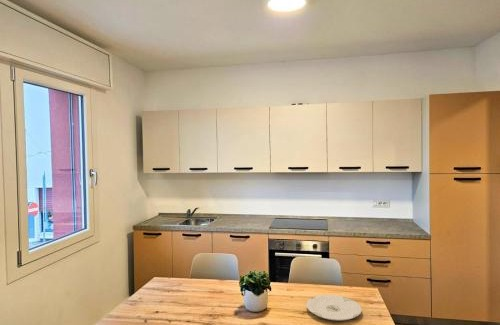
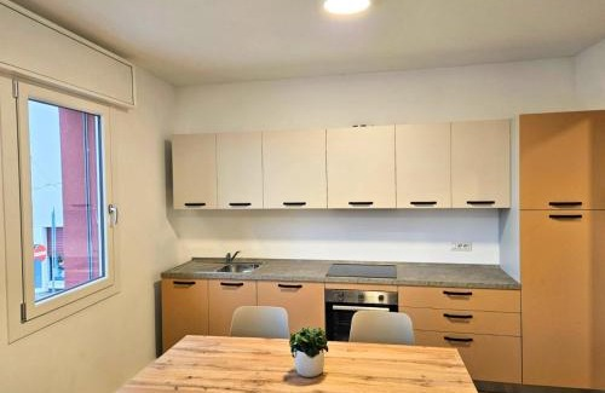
- plate [305,294,363,322]
